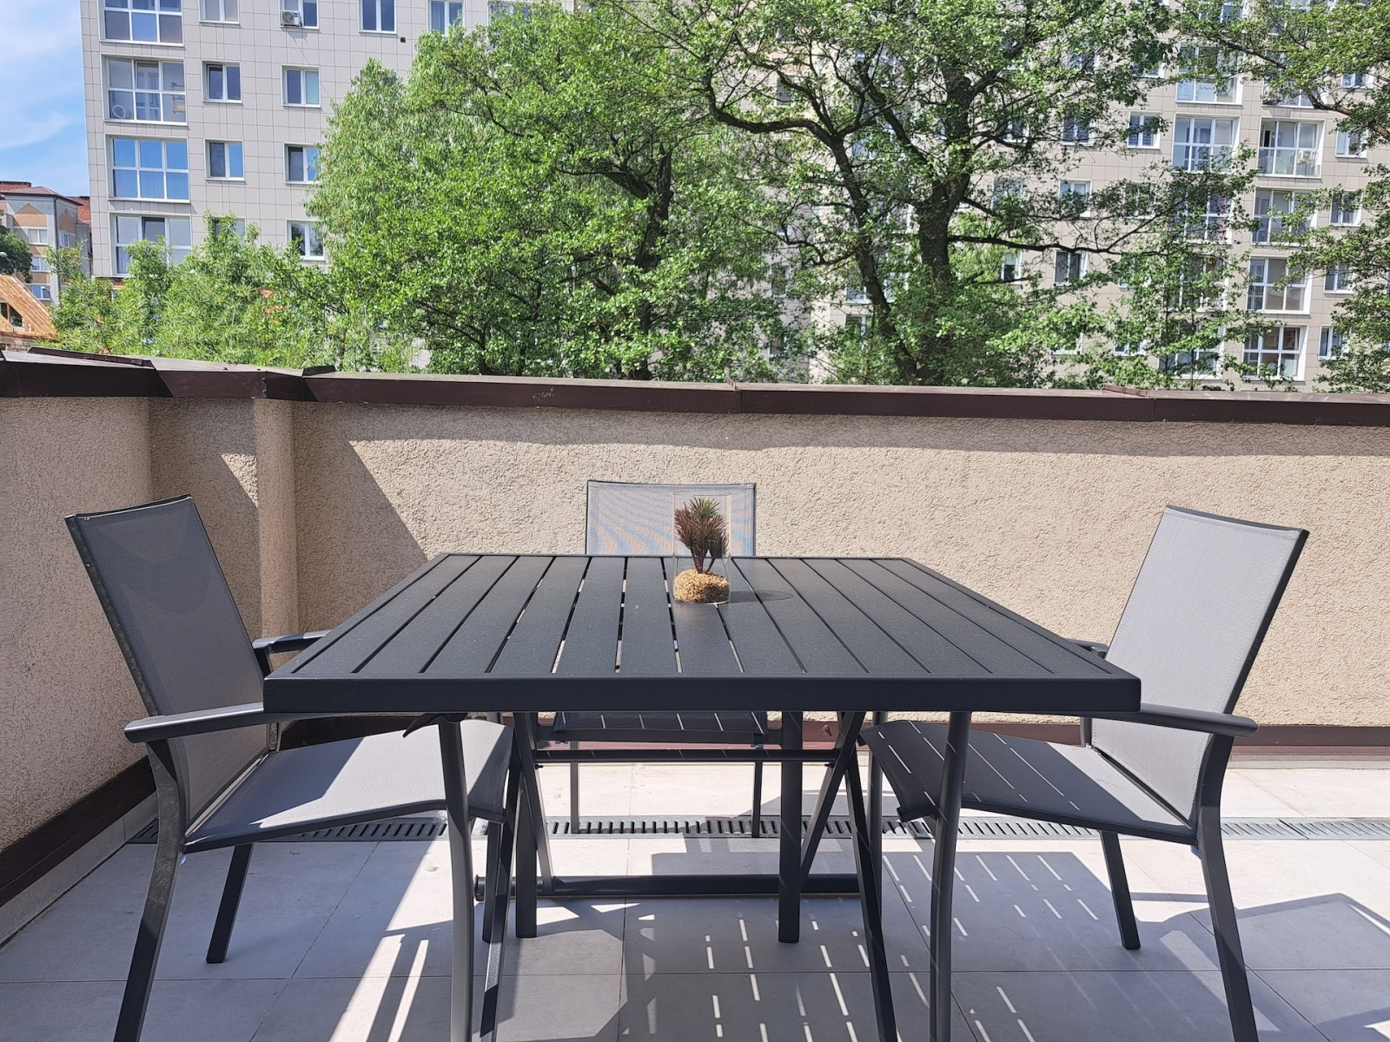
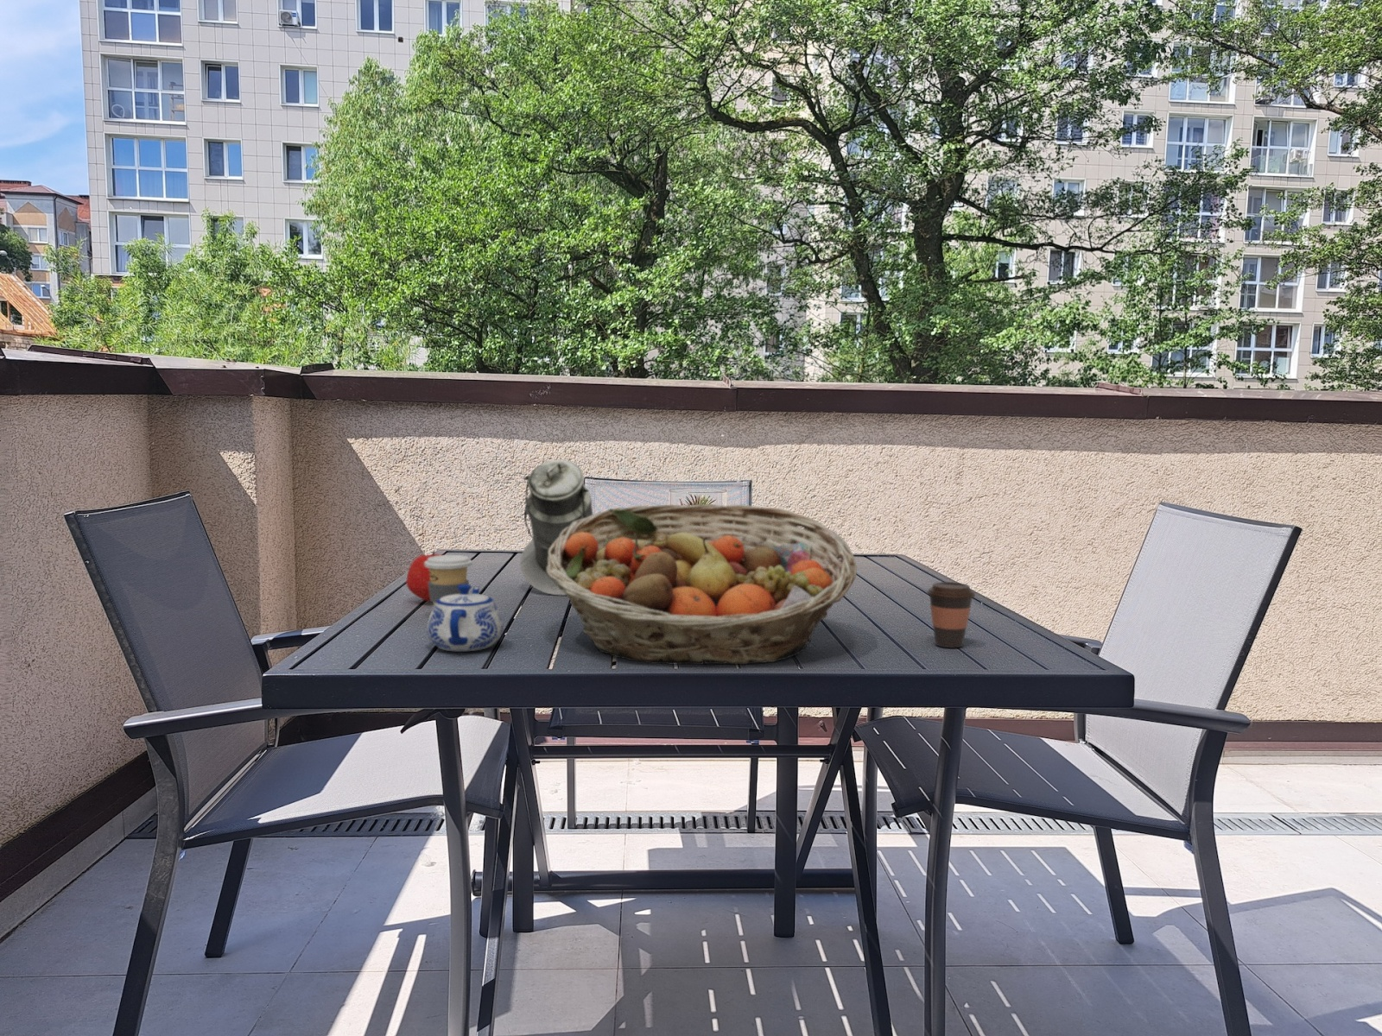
+ coffee cup [424,554,472,606]
+ teapot [425,583,505,653]
+ canister [519,459,593,596]
+ coffee cup [926,581,976,649]
+ fruit basket [546,504,857,666]
+ apple [405,550,442,603]
